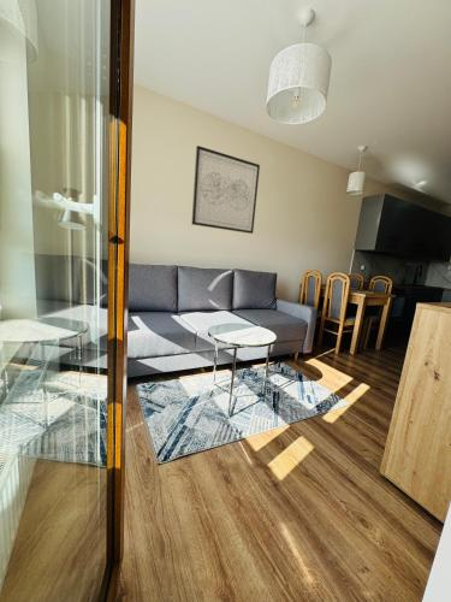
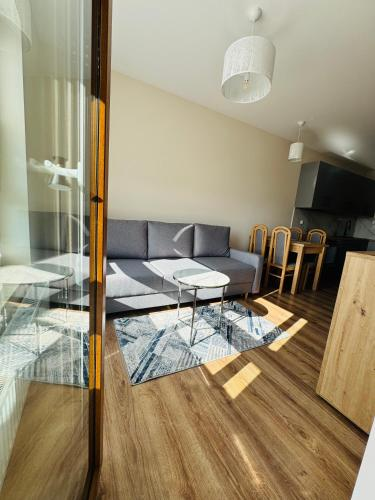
- wall art [191,144,261,235]
